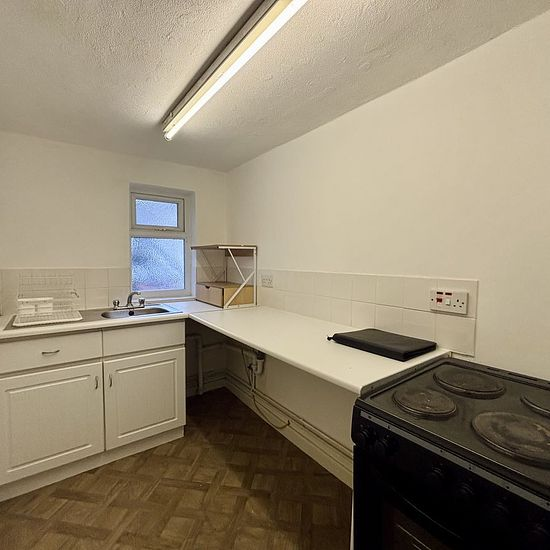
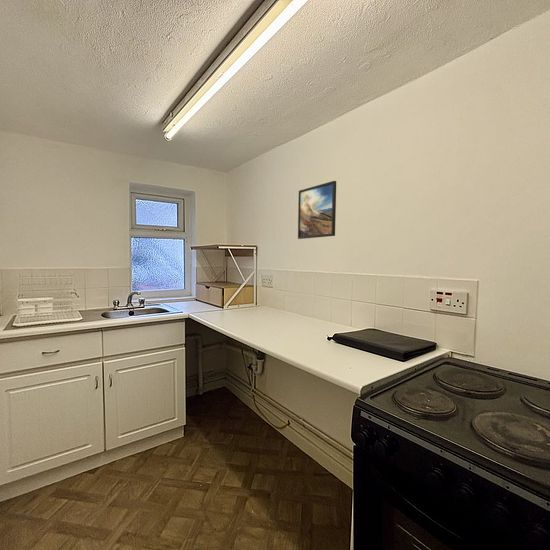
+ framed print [297,180,337,240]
